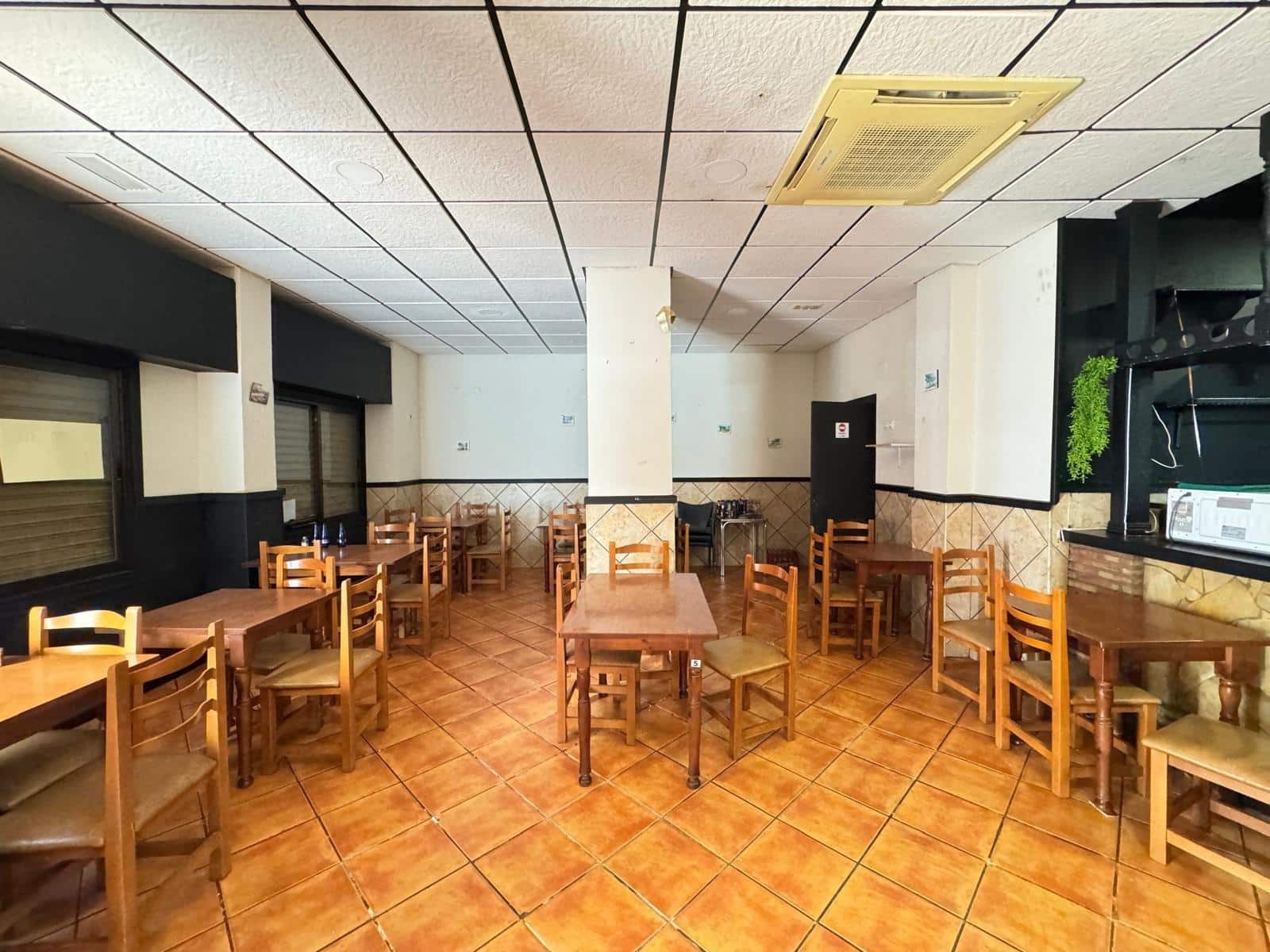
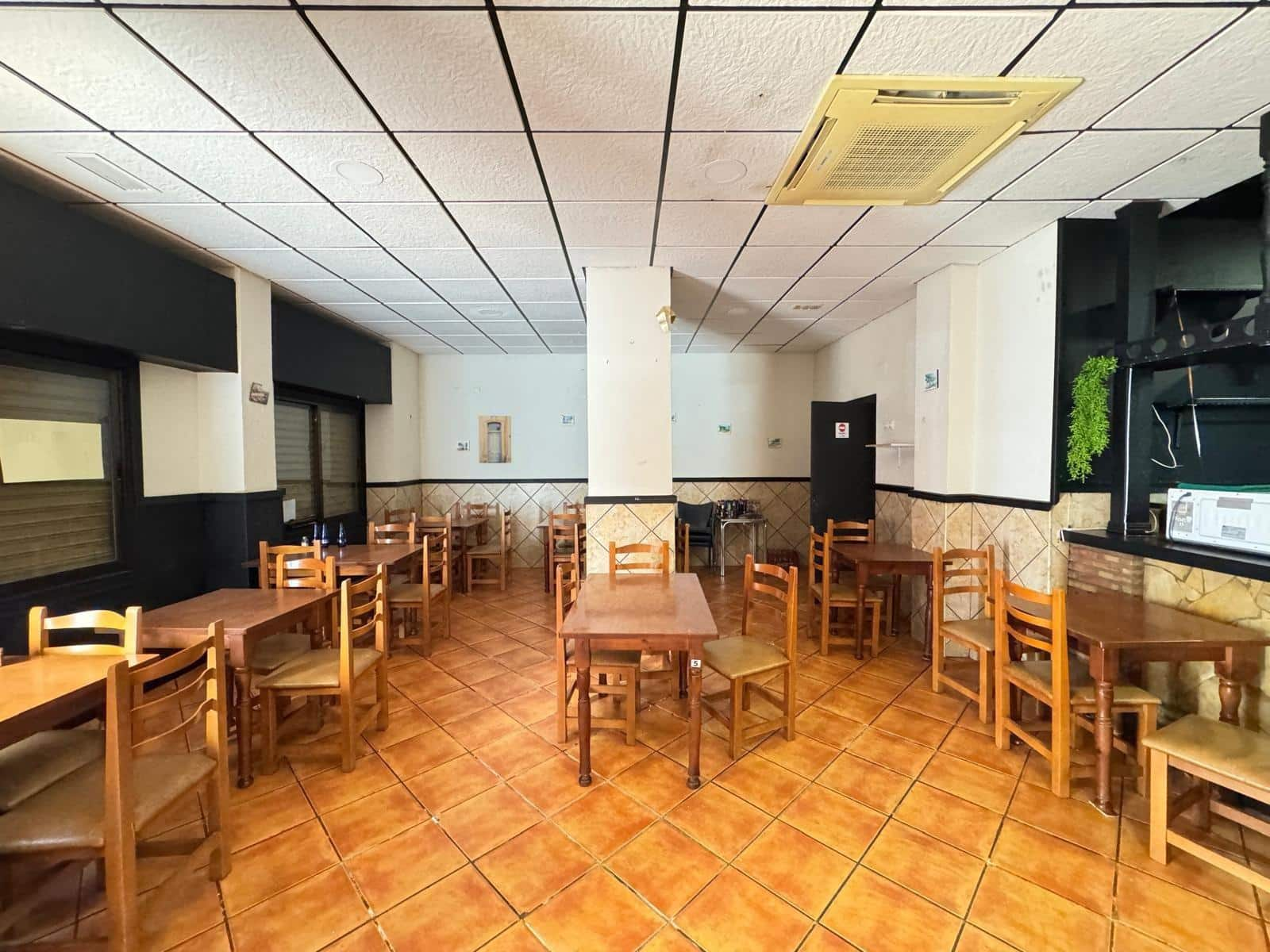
+ wall art [478,415,512,464]
